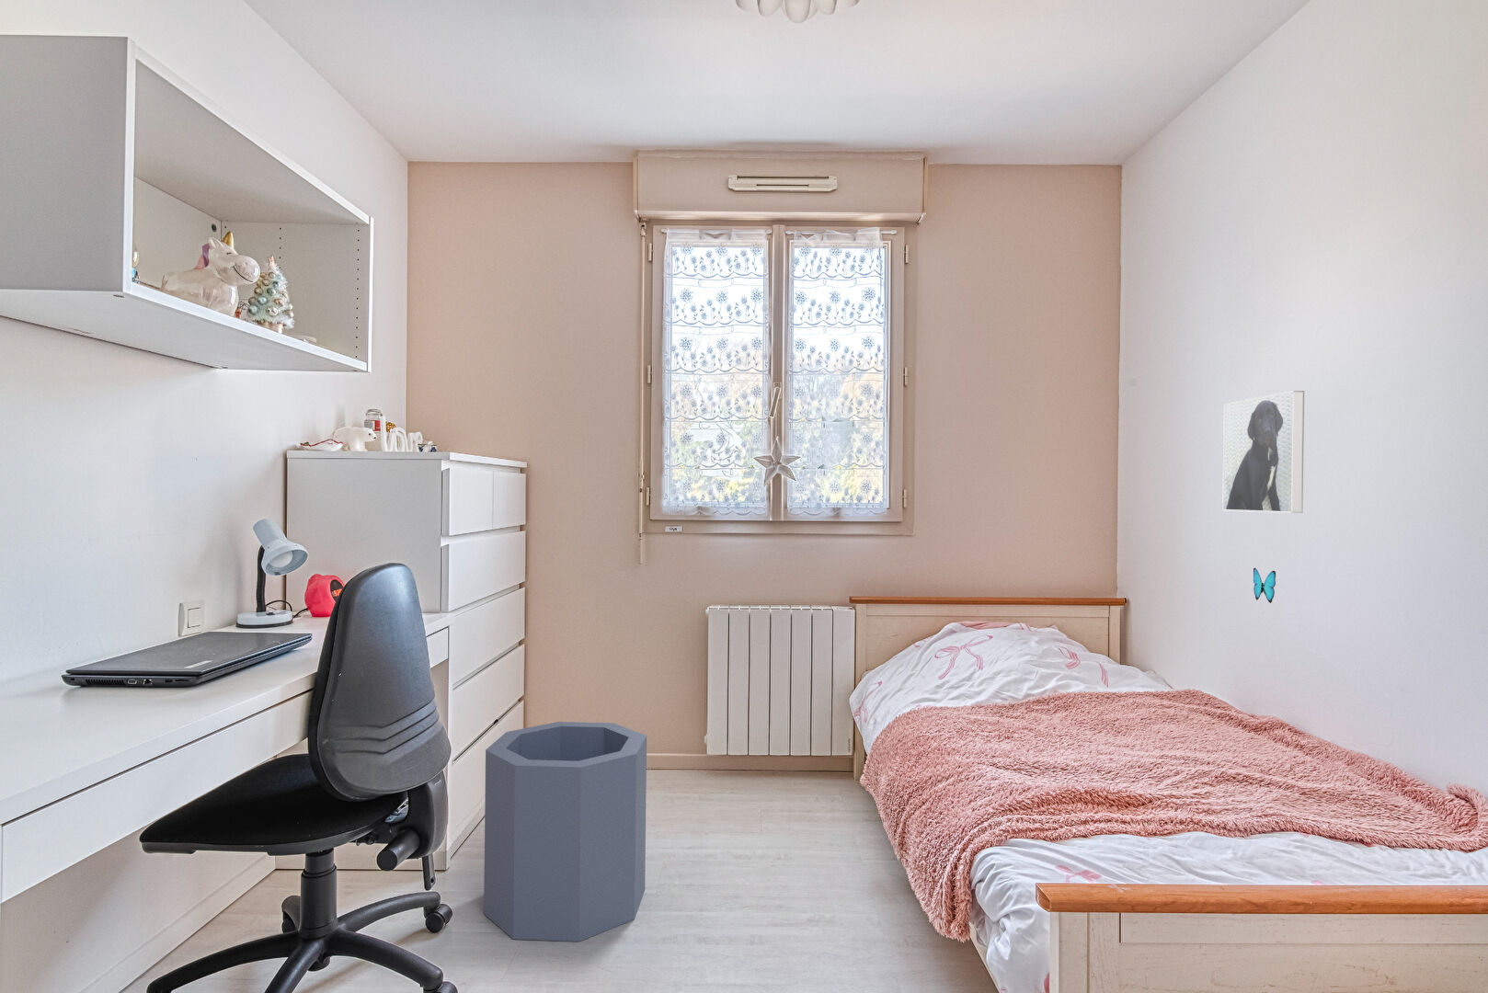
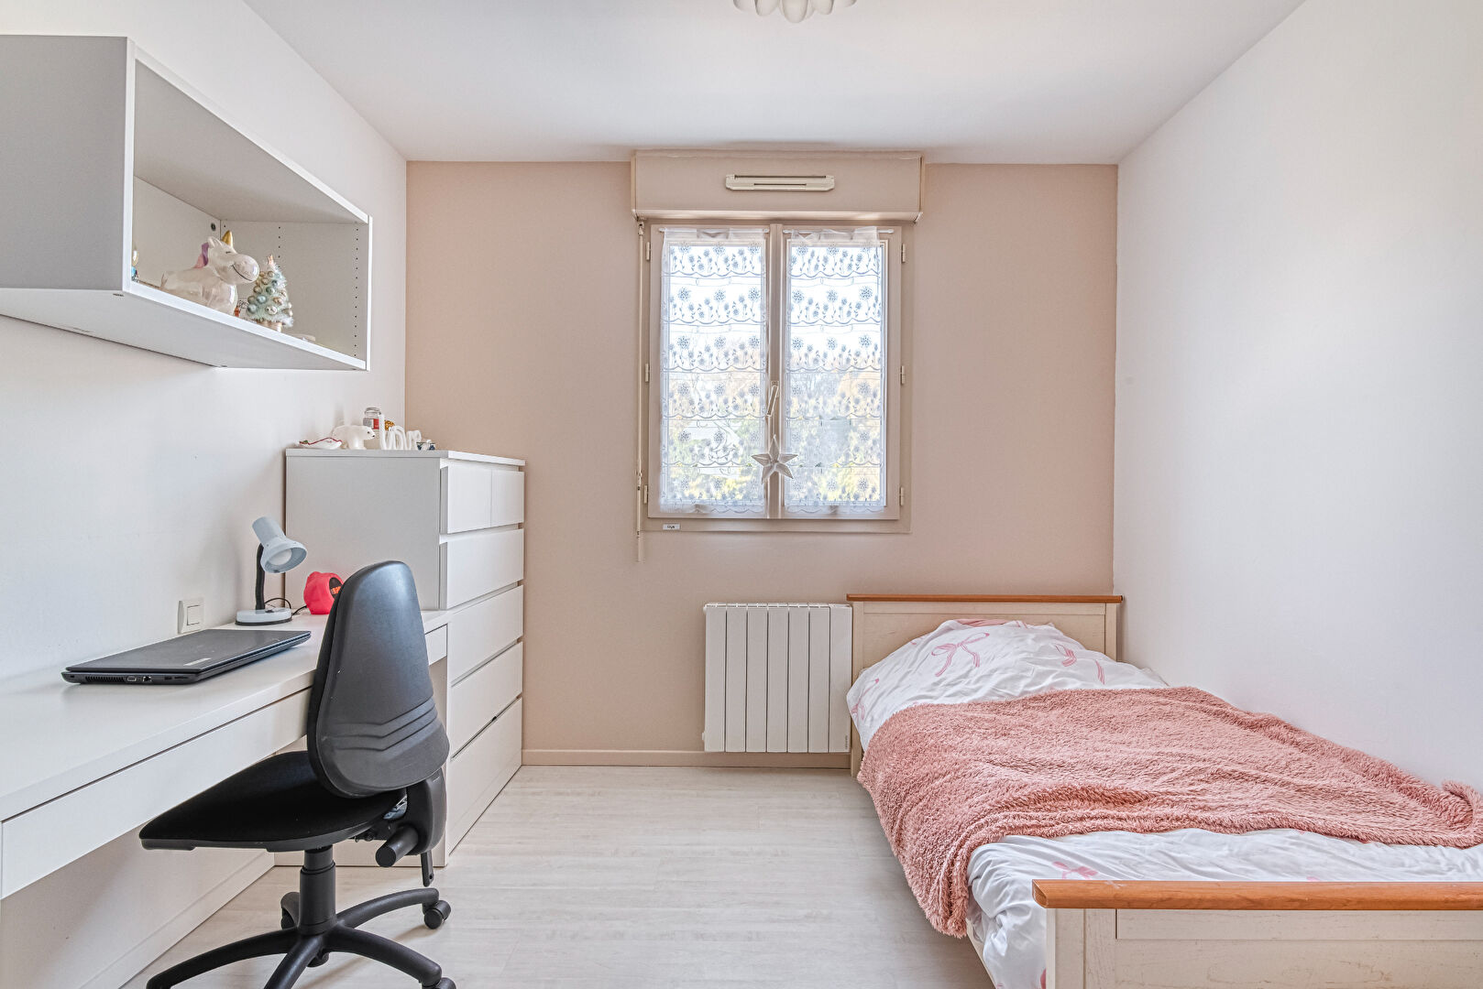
- decorative butterfly [1253,567,1276,604]
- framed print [1221,390,1305,514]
- trash can [483,720,647,942]
